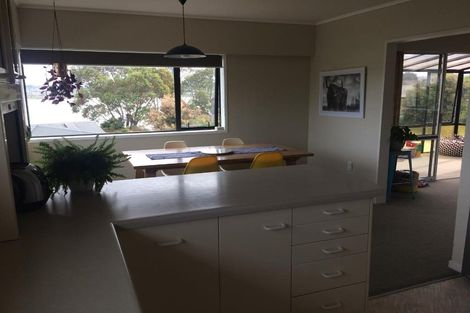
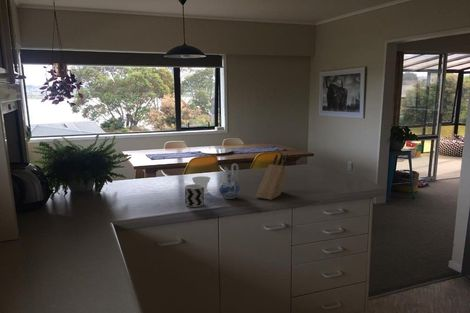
+ cup [191,175,211,194]
+ knife block [255,153,289,201]
+ ceramic pitcher [218,163,241,200]
+ cup [184,183,205,208]
